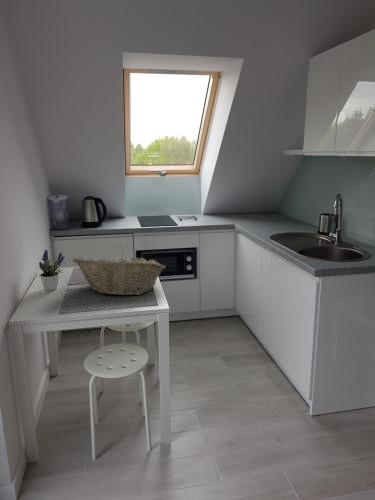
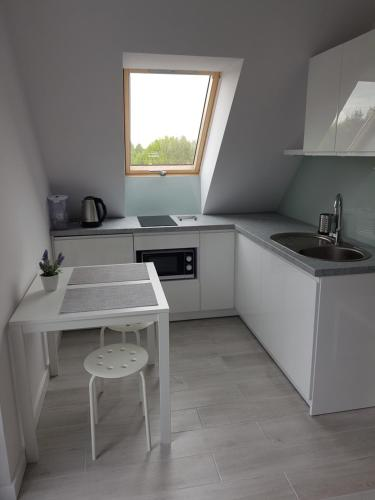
- fruit basket [72,252,166,296]
